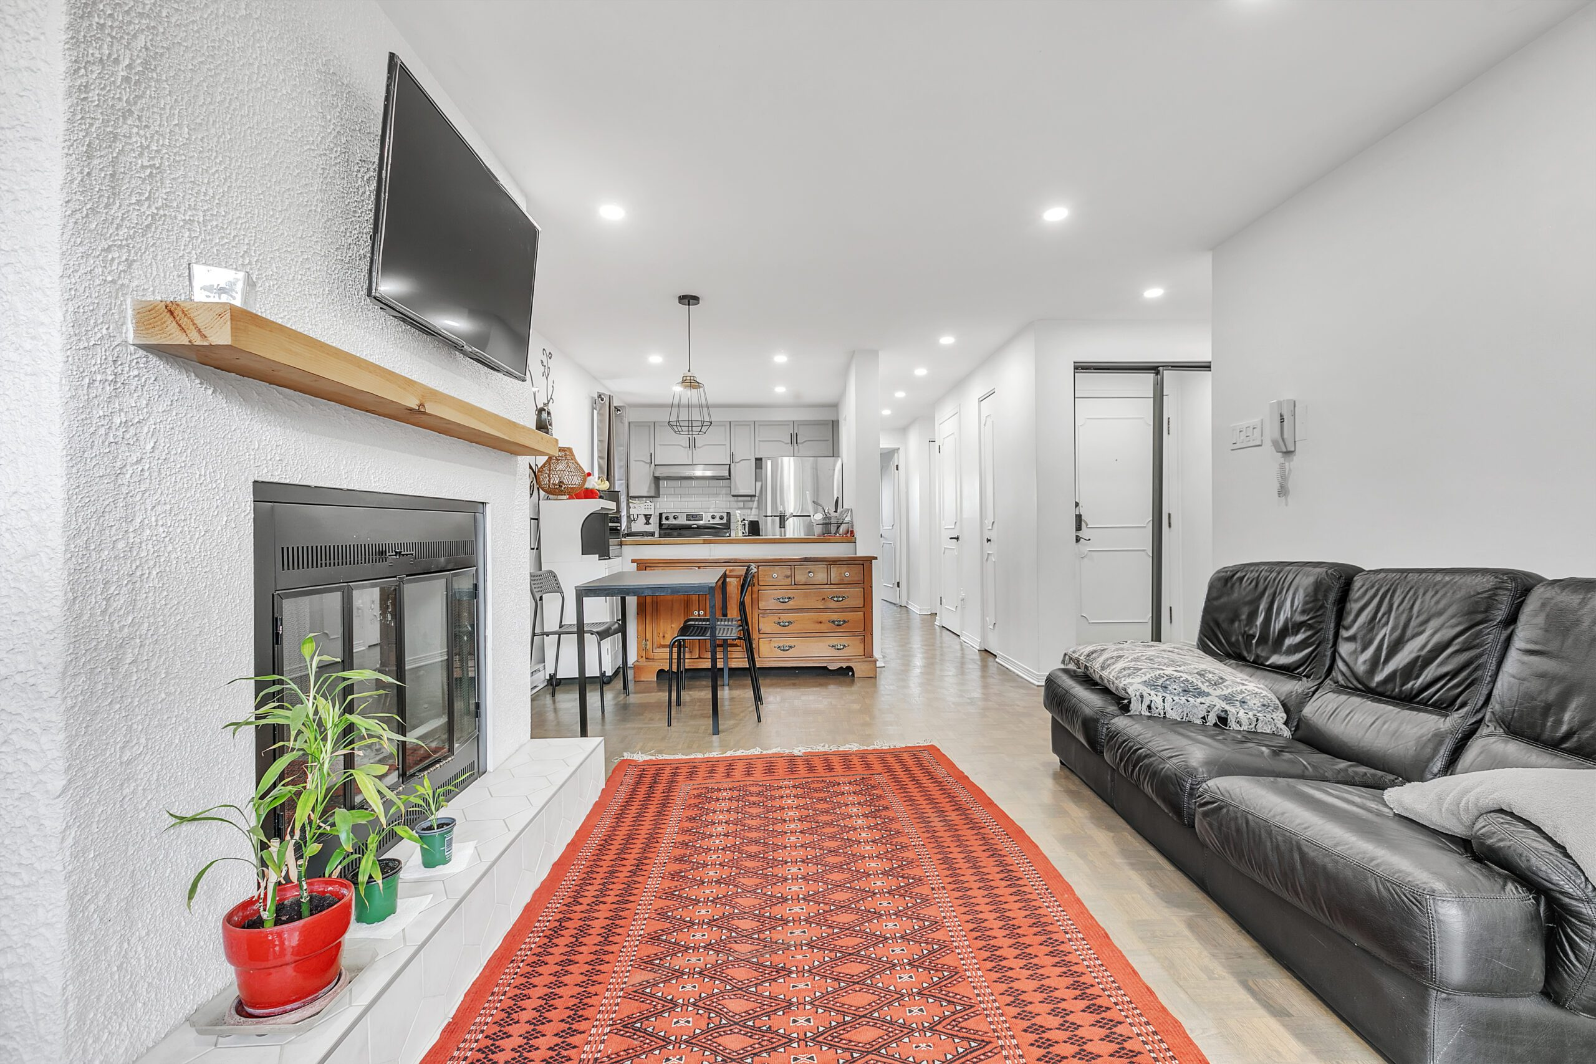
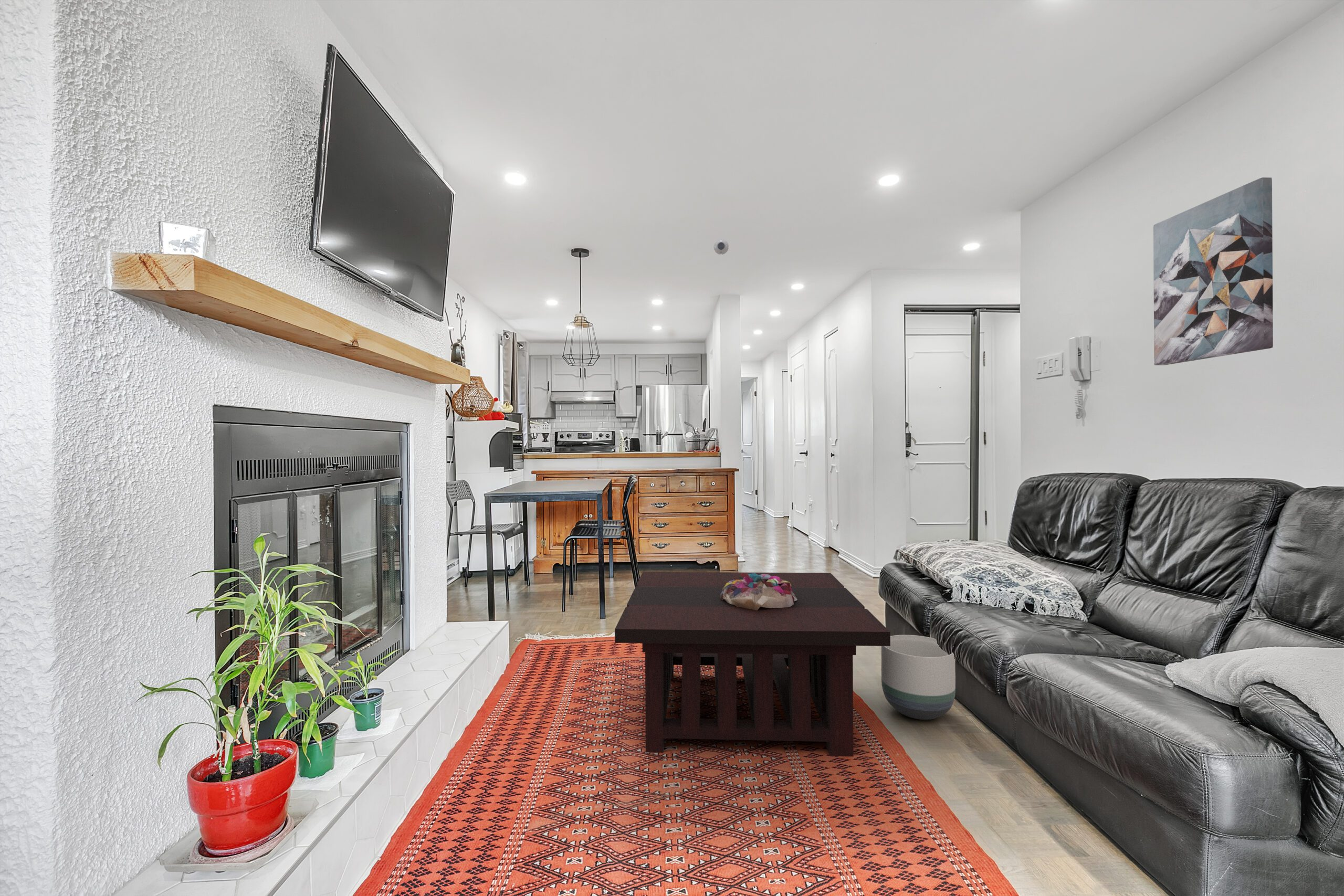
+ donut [720,573,797,610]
+ coffee table [614,572,891,757]
+ wall art [1153,177,1274,366]
+ planter [881,634,956,720]
+ smoke detector [713,239,729,255]
